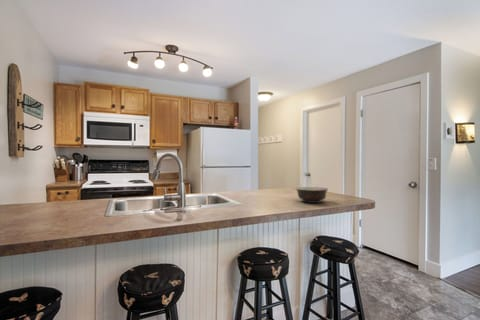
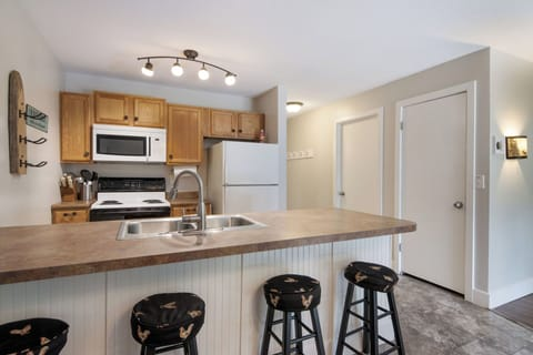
- bowl [295,186,329,204]
